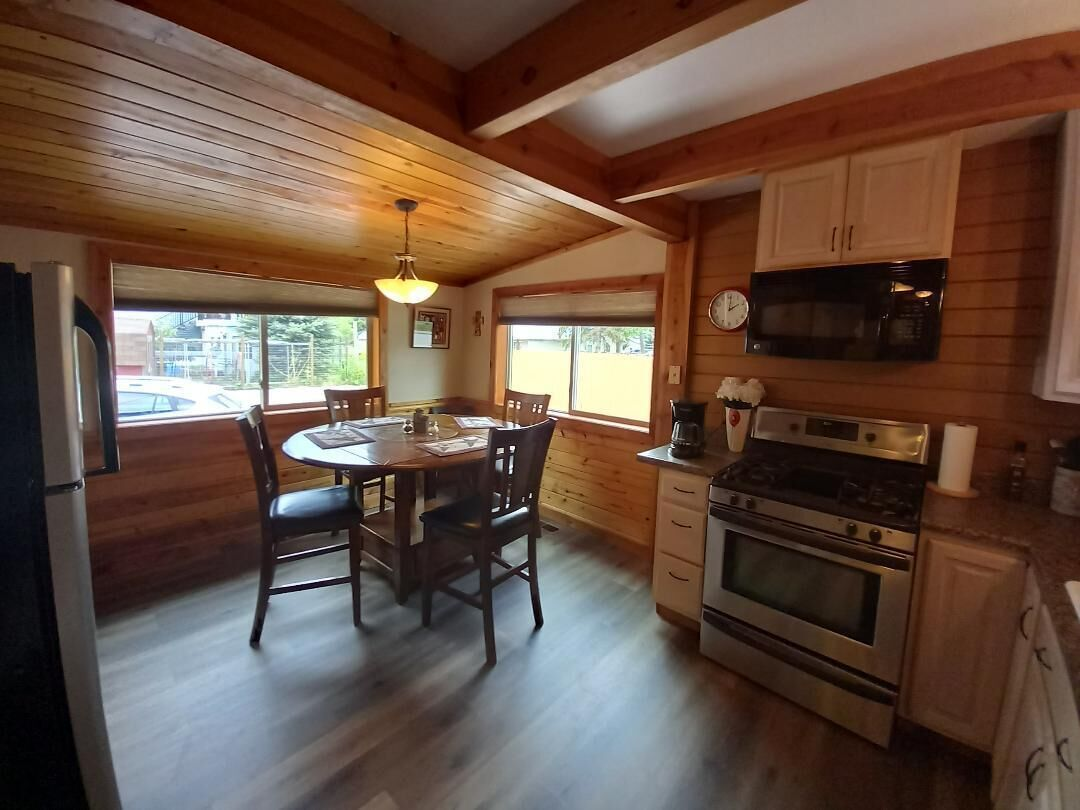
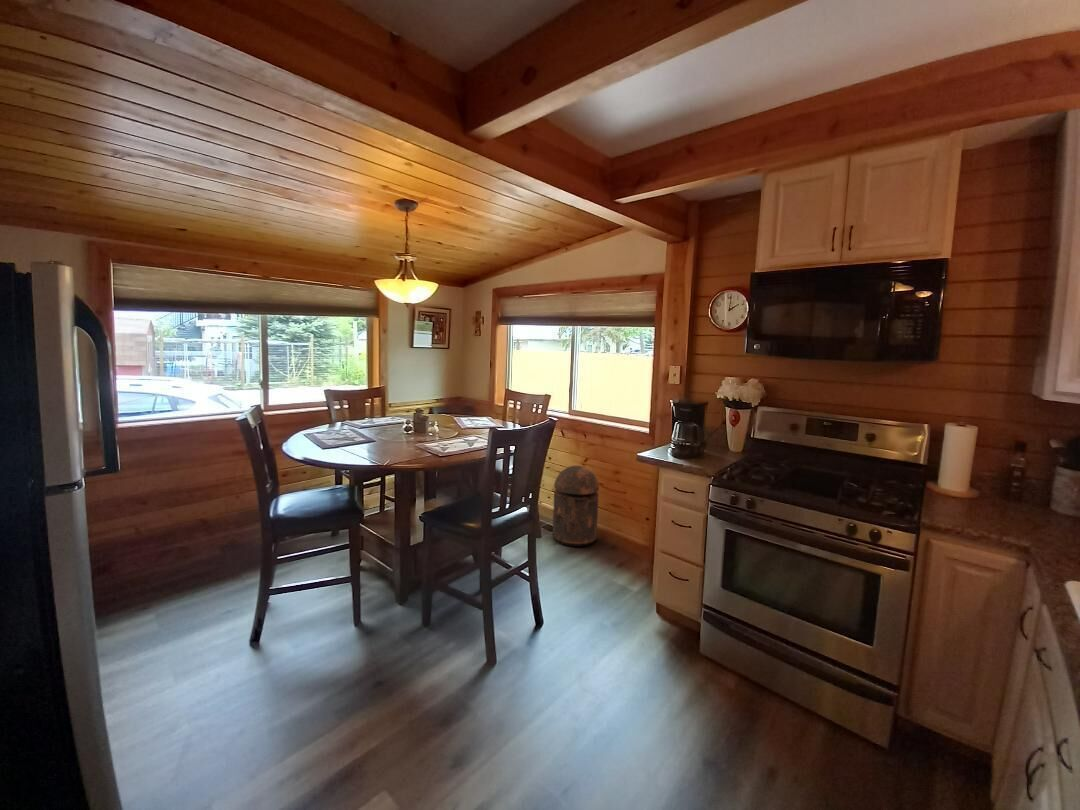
+ trash can [552,465,600,548]
